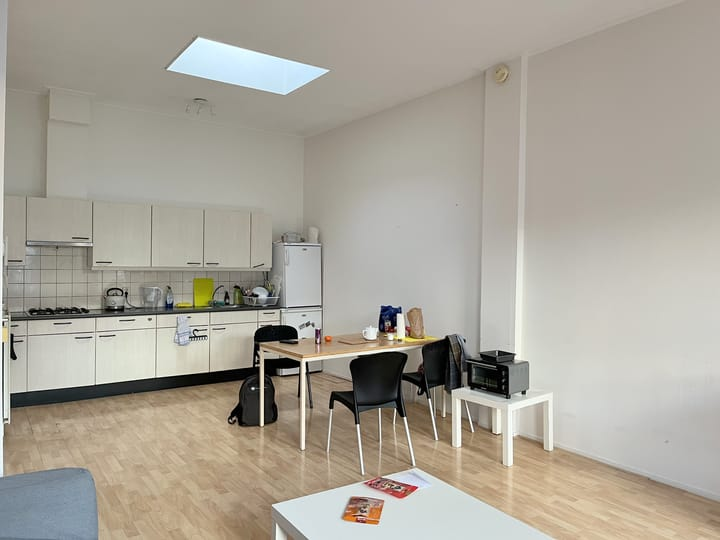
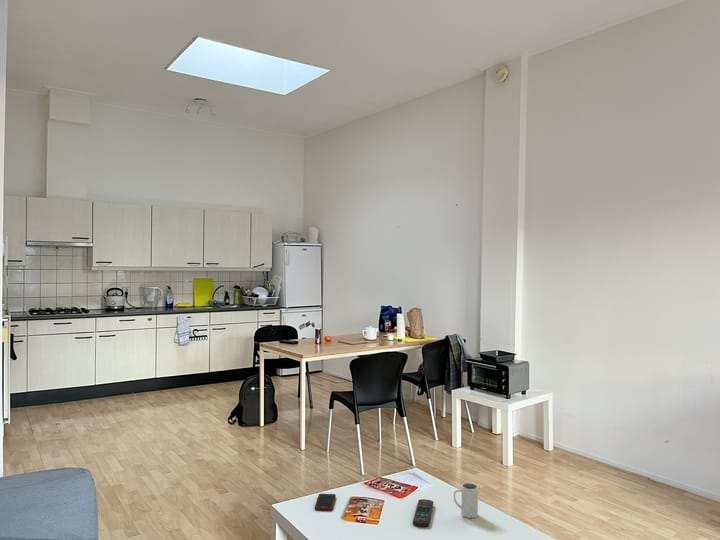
+ remote control [412,498,435,528]
+ cell phone [314,493,337,511]
+ mug [453,482,479,519]
